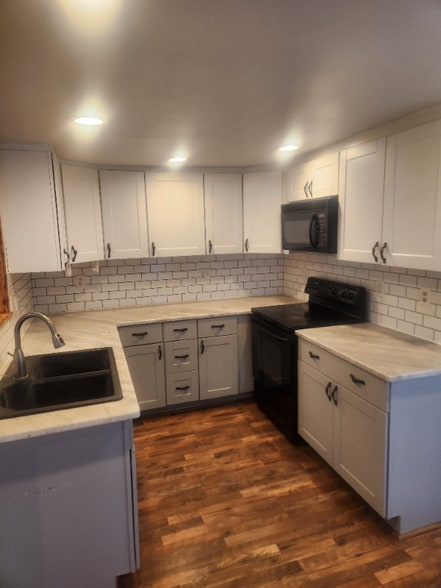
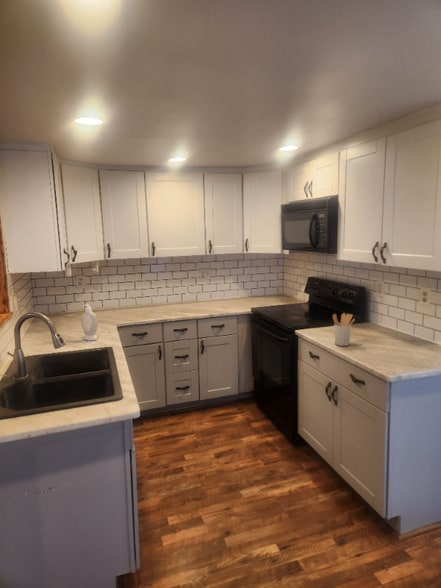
+ utensil holder [332,312,356,347]
+ soap bottle [80,303,99,342]
